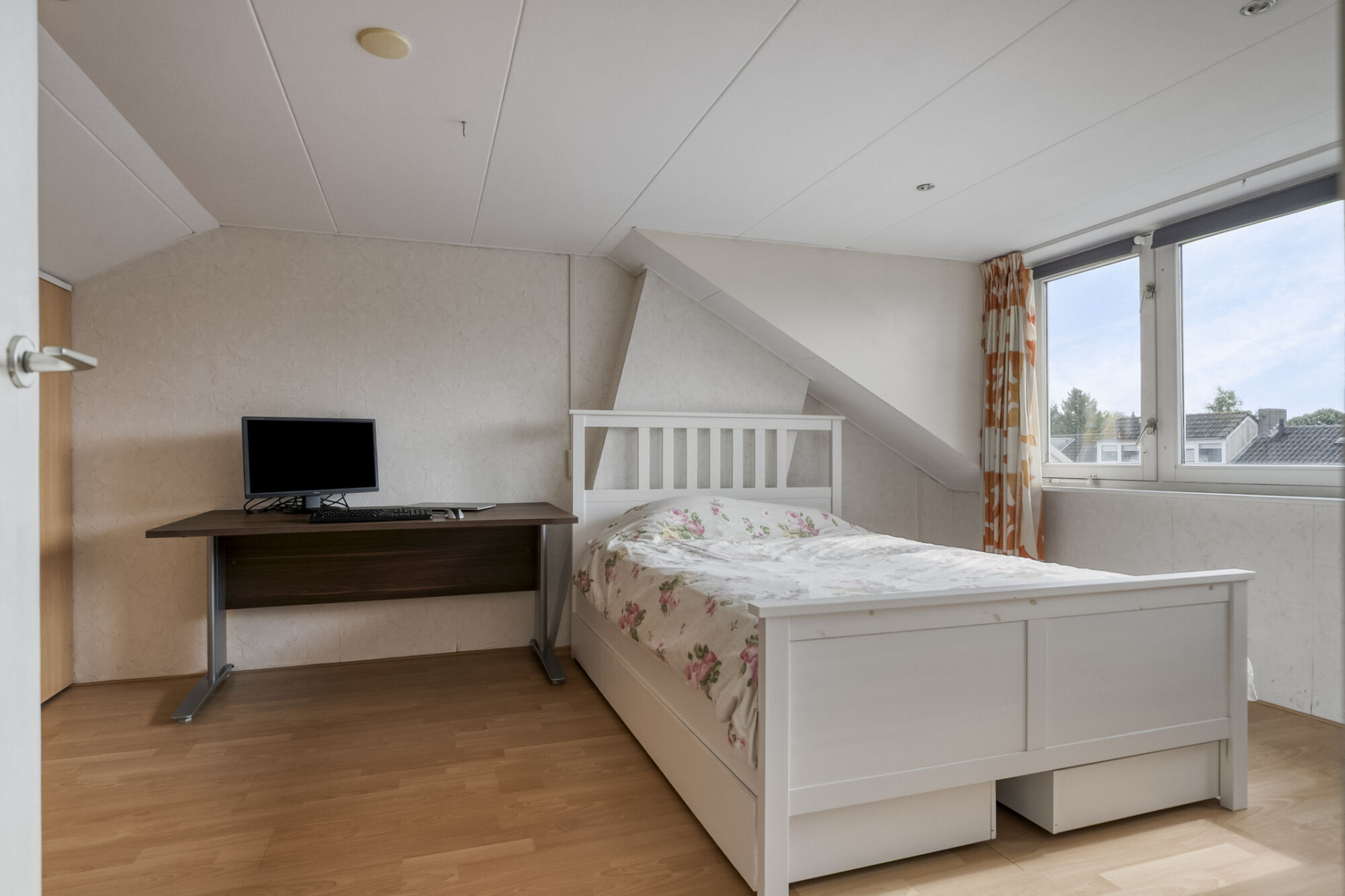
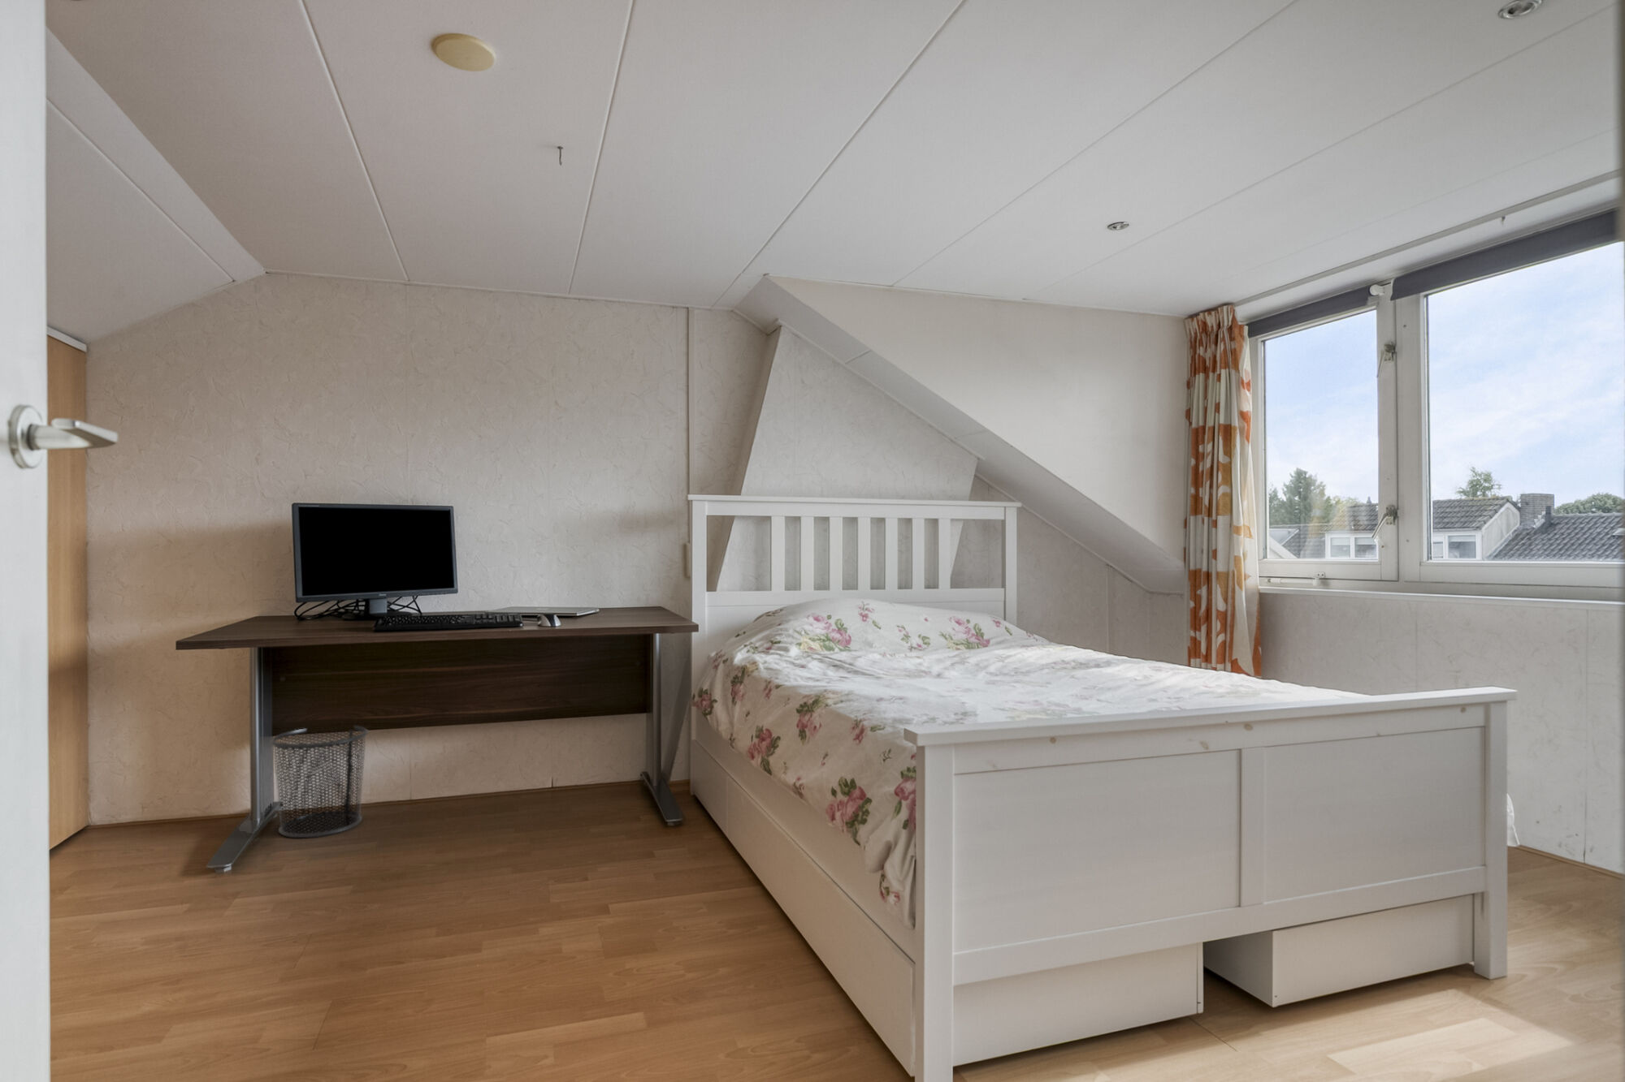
+ waste bin [269,725,370,838]
